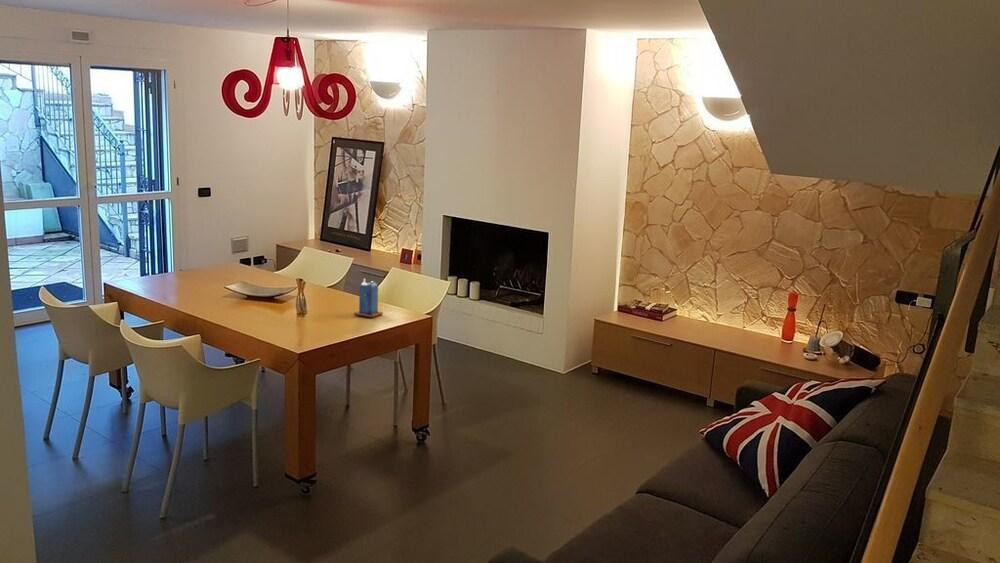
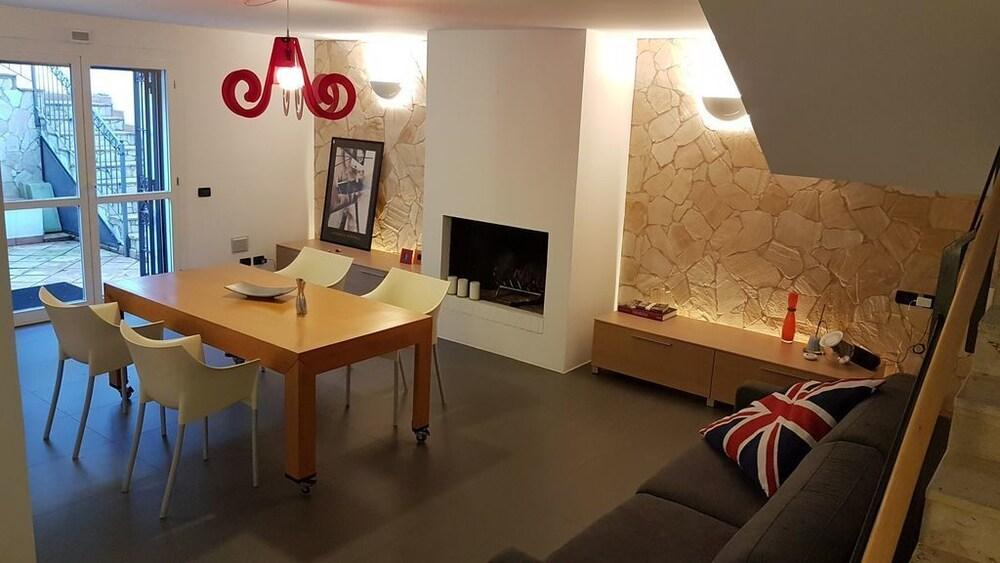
- candle [353,277,384,319]
